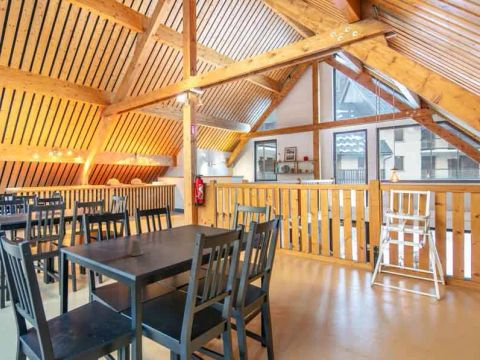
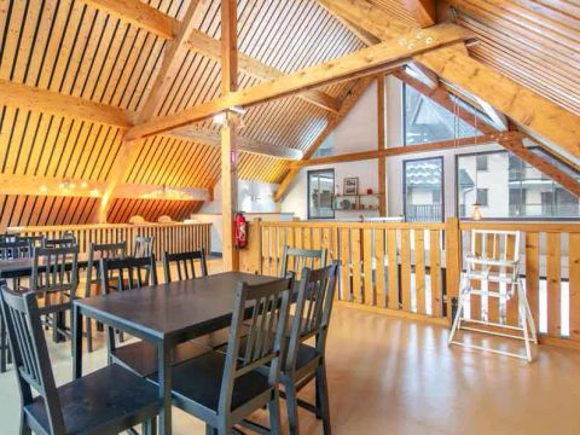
- pepper shaker [128,238,147,257]
